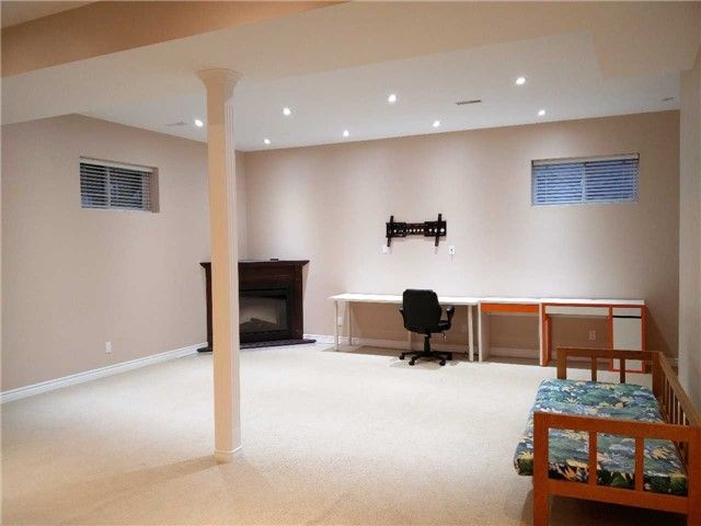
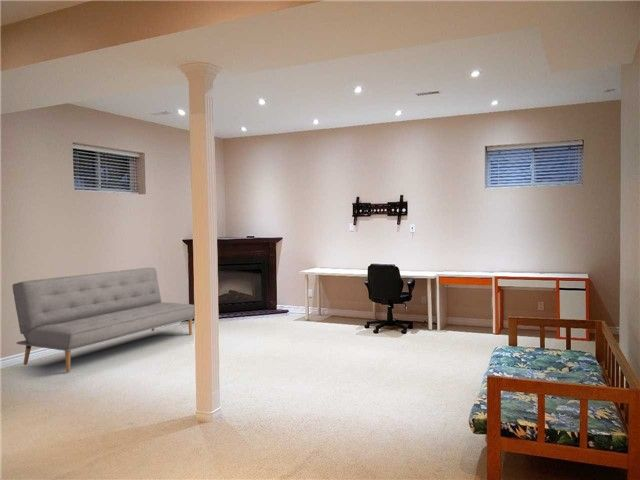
+ sofa [11,267,195,373]
